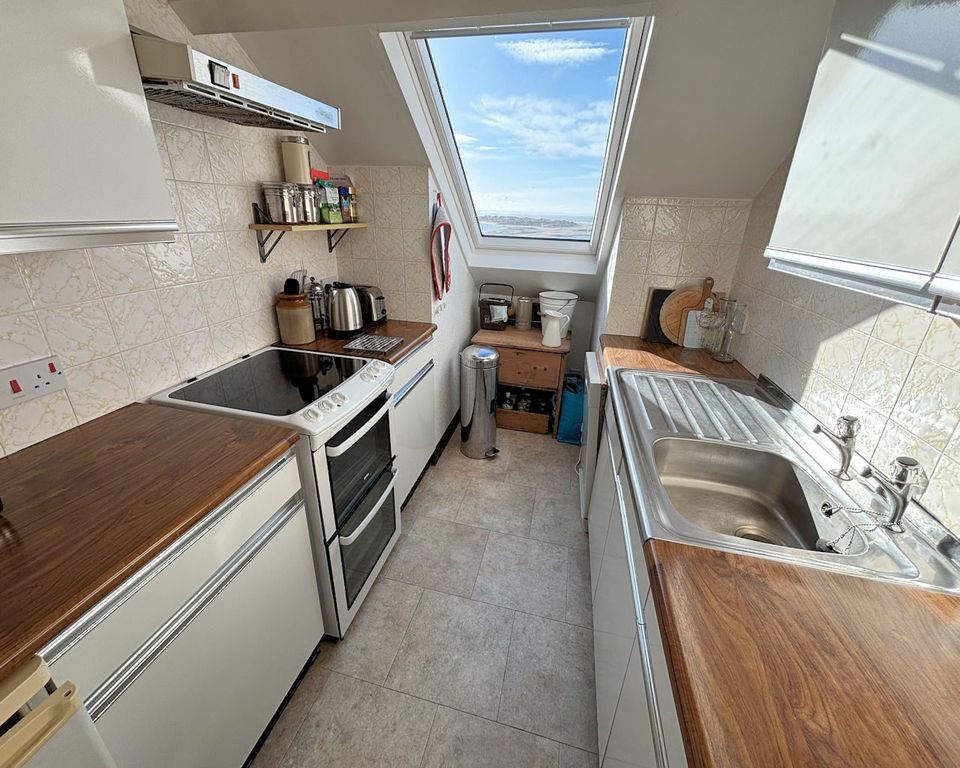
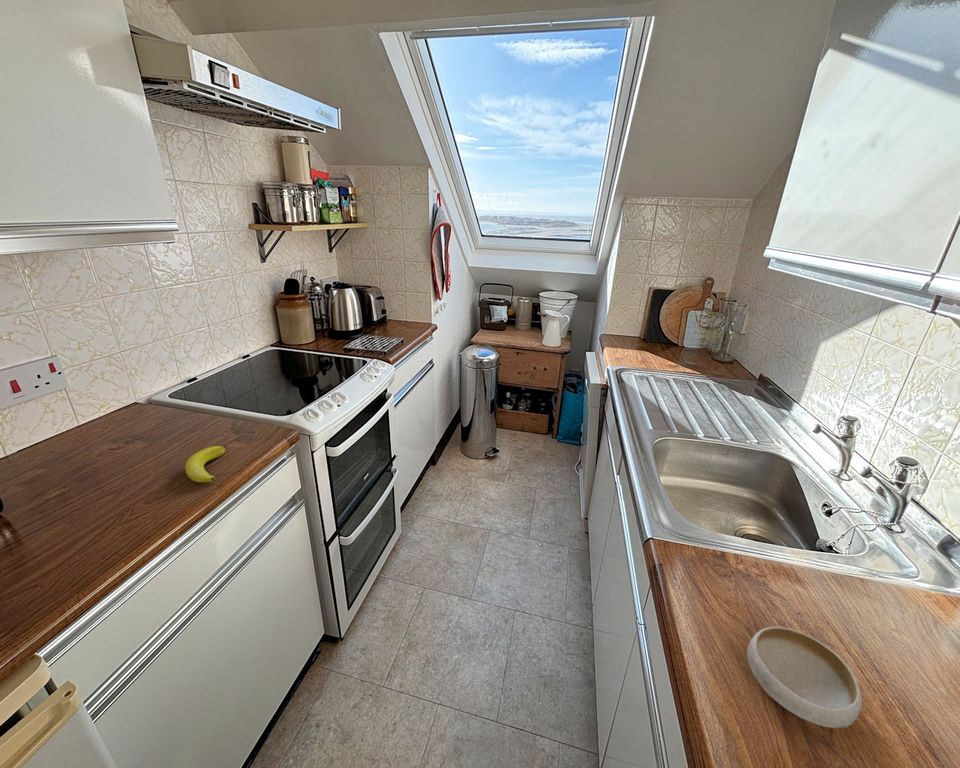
+ bowl [746,625,863,729]
+ banana [184,445,226,483]
